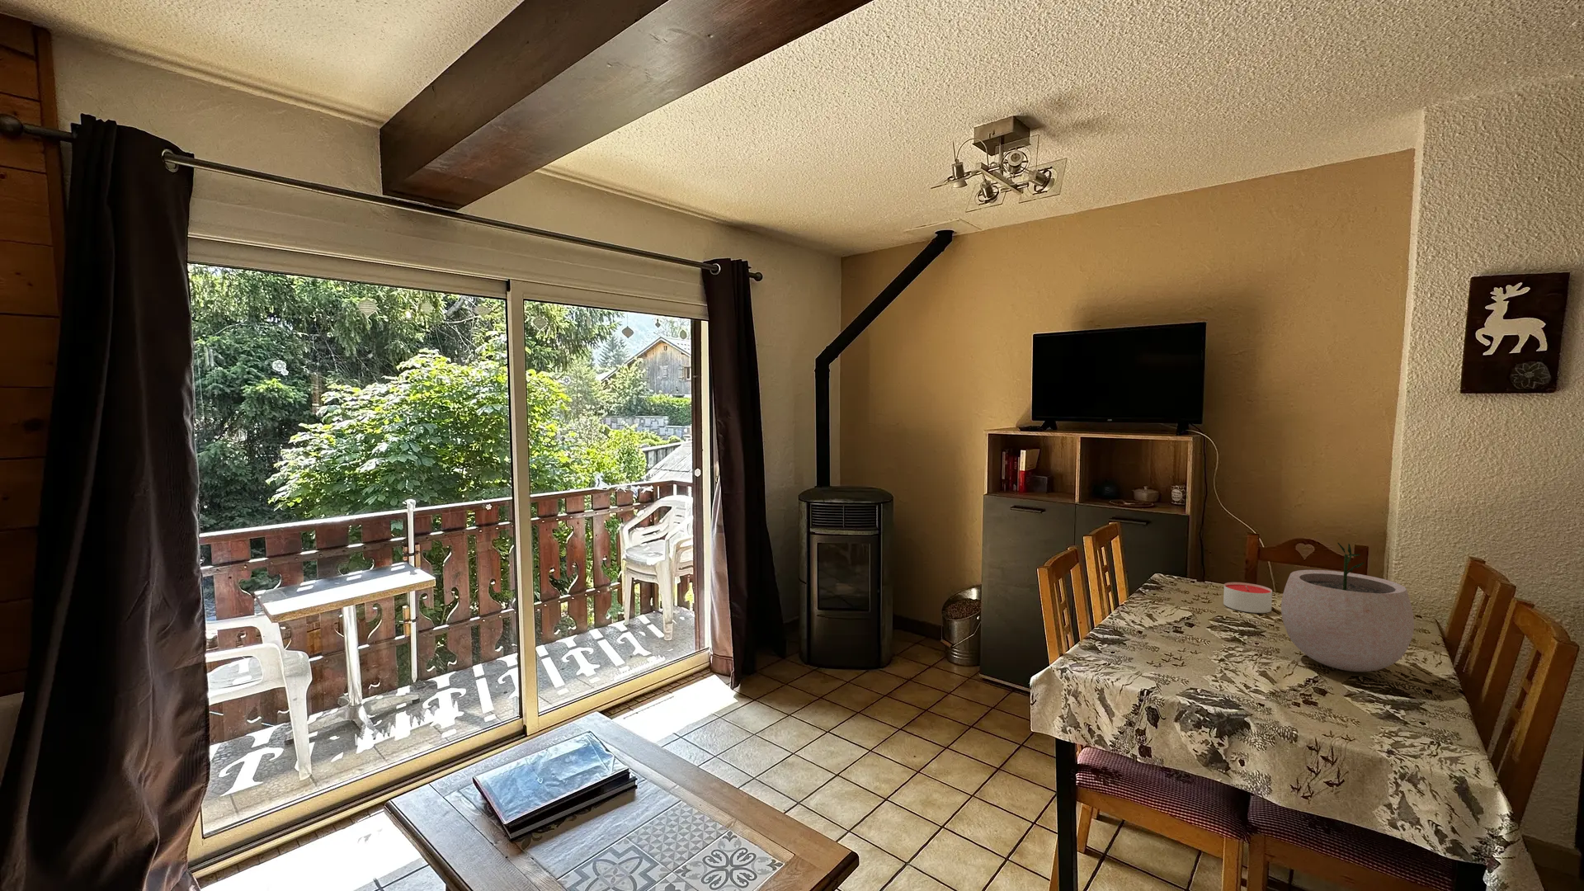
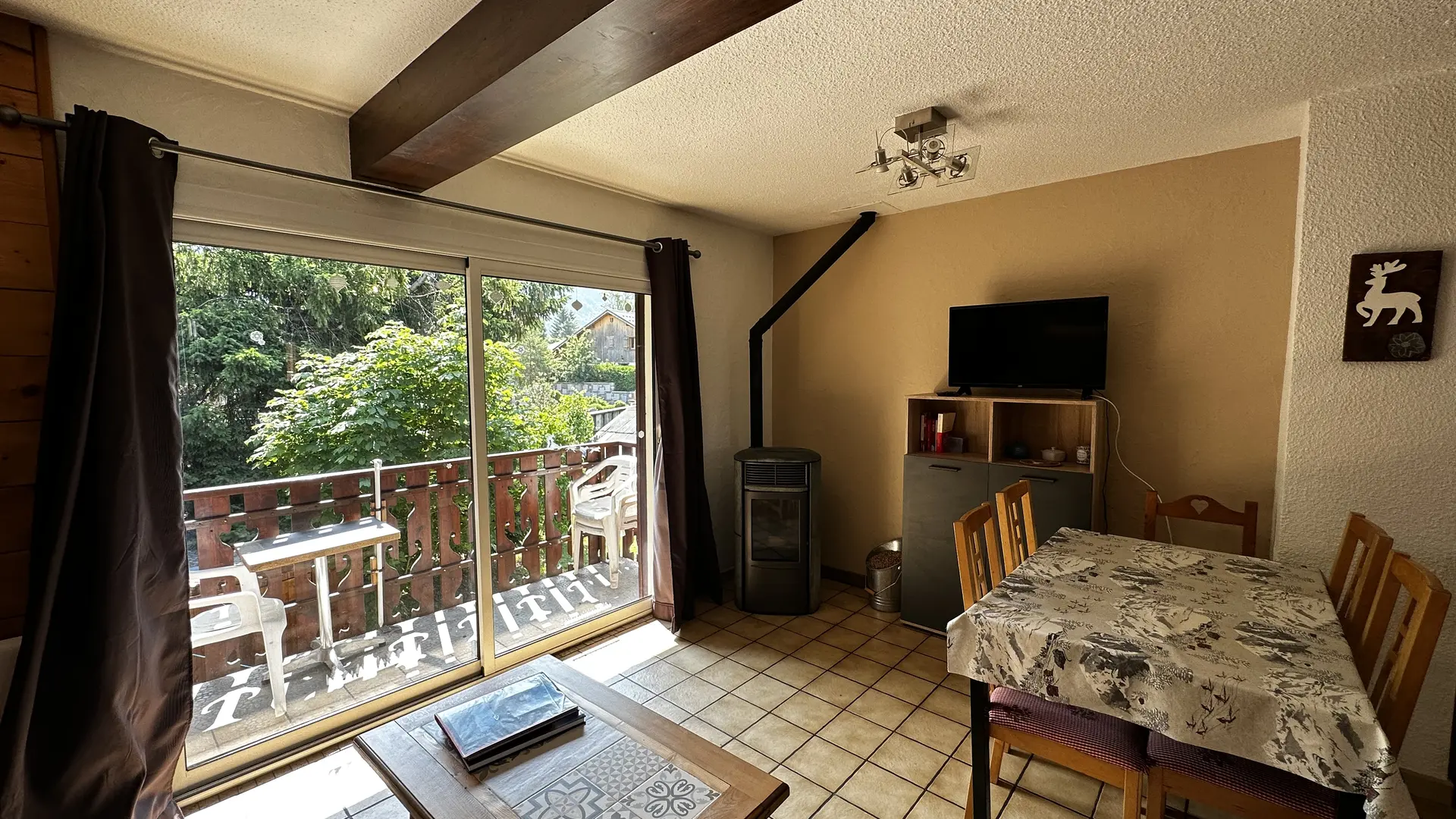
- plant pot [1280,542,1415,672]
- candle [1223,582,1273,614]
